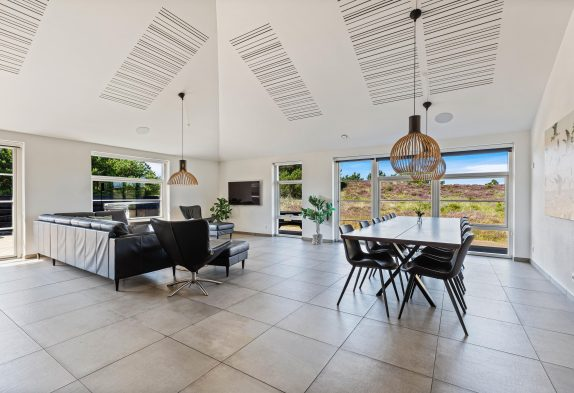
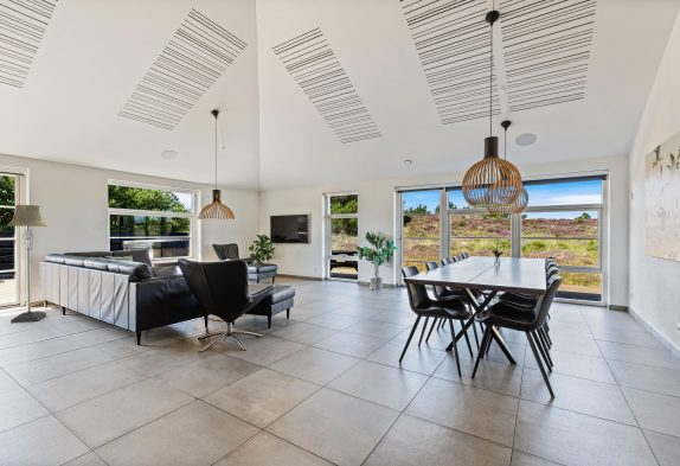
+ floor lamp [6,204,49,325]
